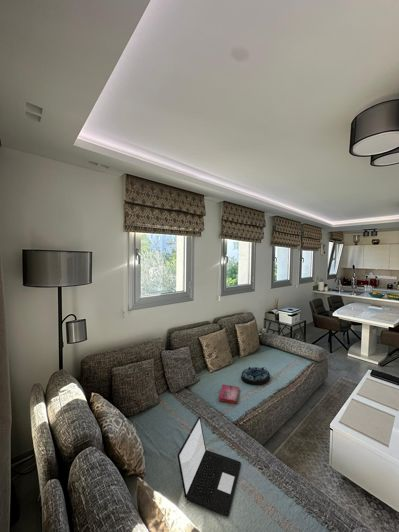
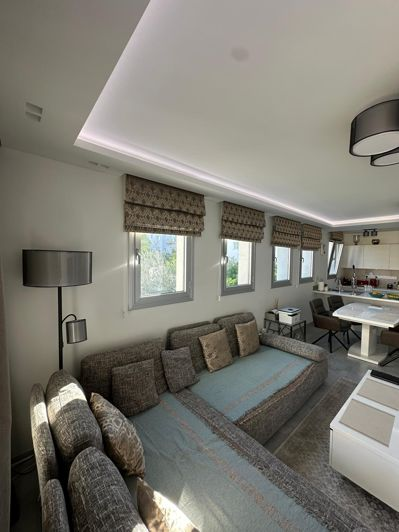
- laptop [177,415,242,517]
- hardback book [218,384,240,405]
- serving tray [240,366,271,386]
